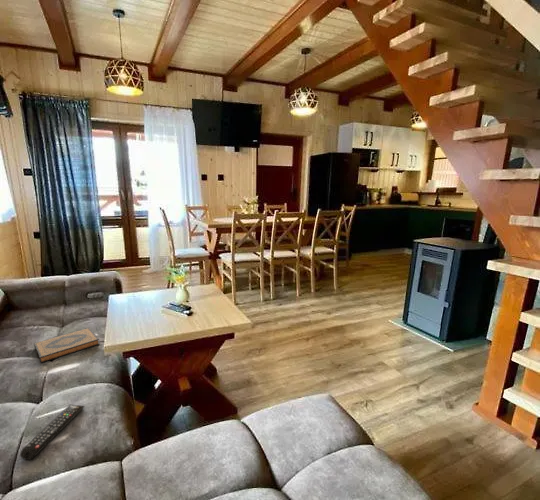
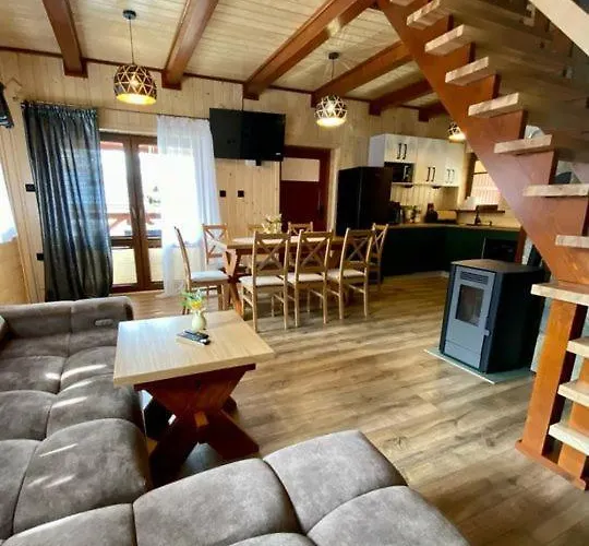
- remote control [19,404,85,461]
- hardback book [33,327,100,364]
